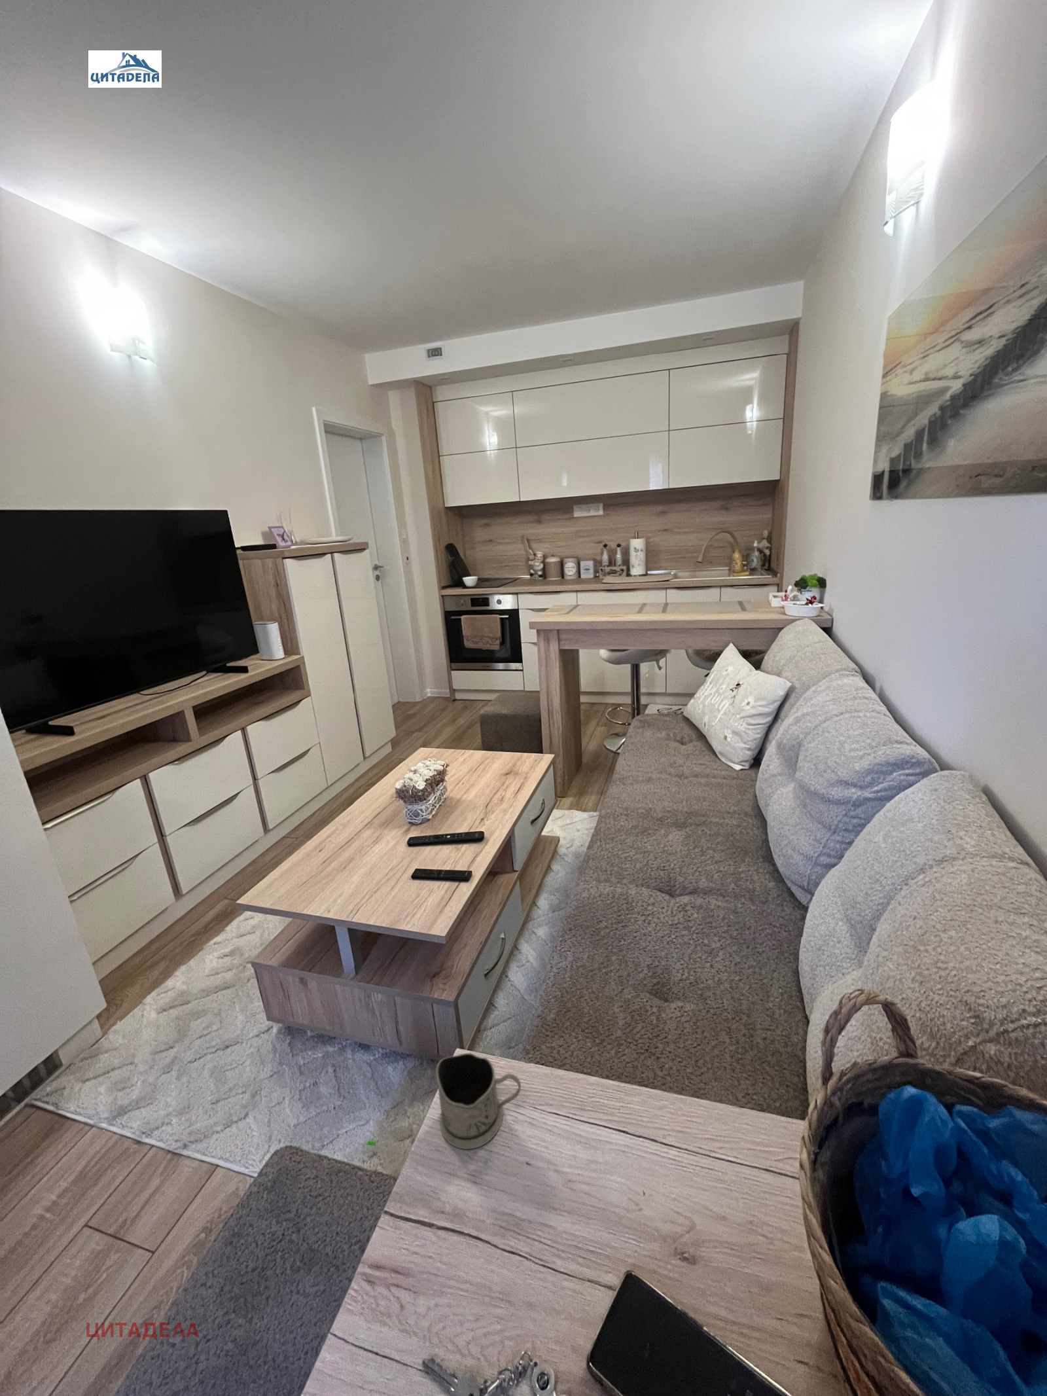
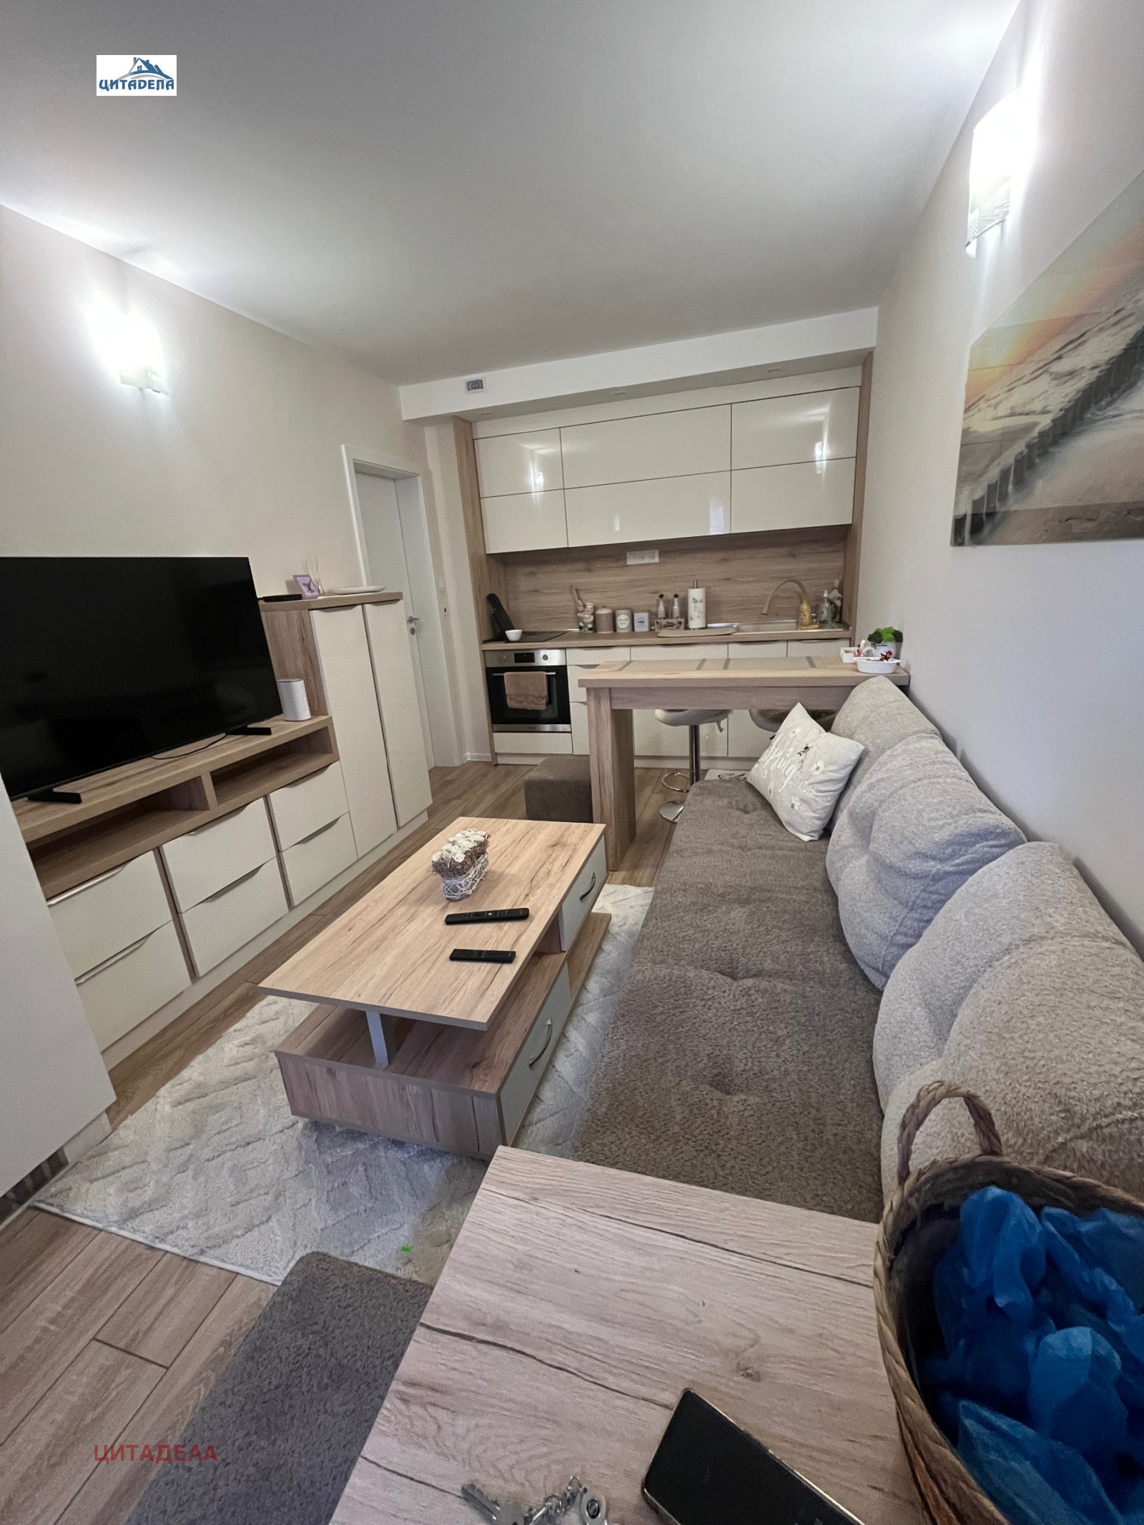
- tea glass holder [436,1053,521,1150]
